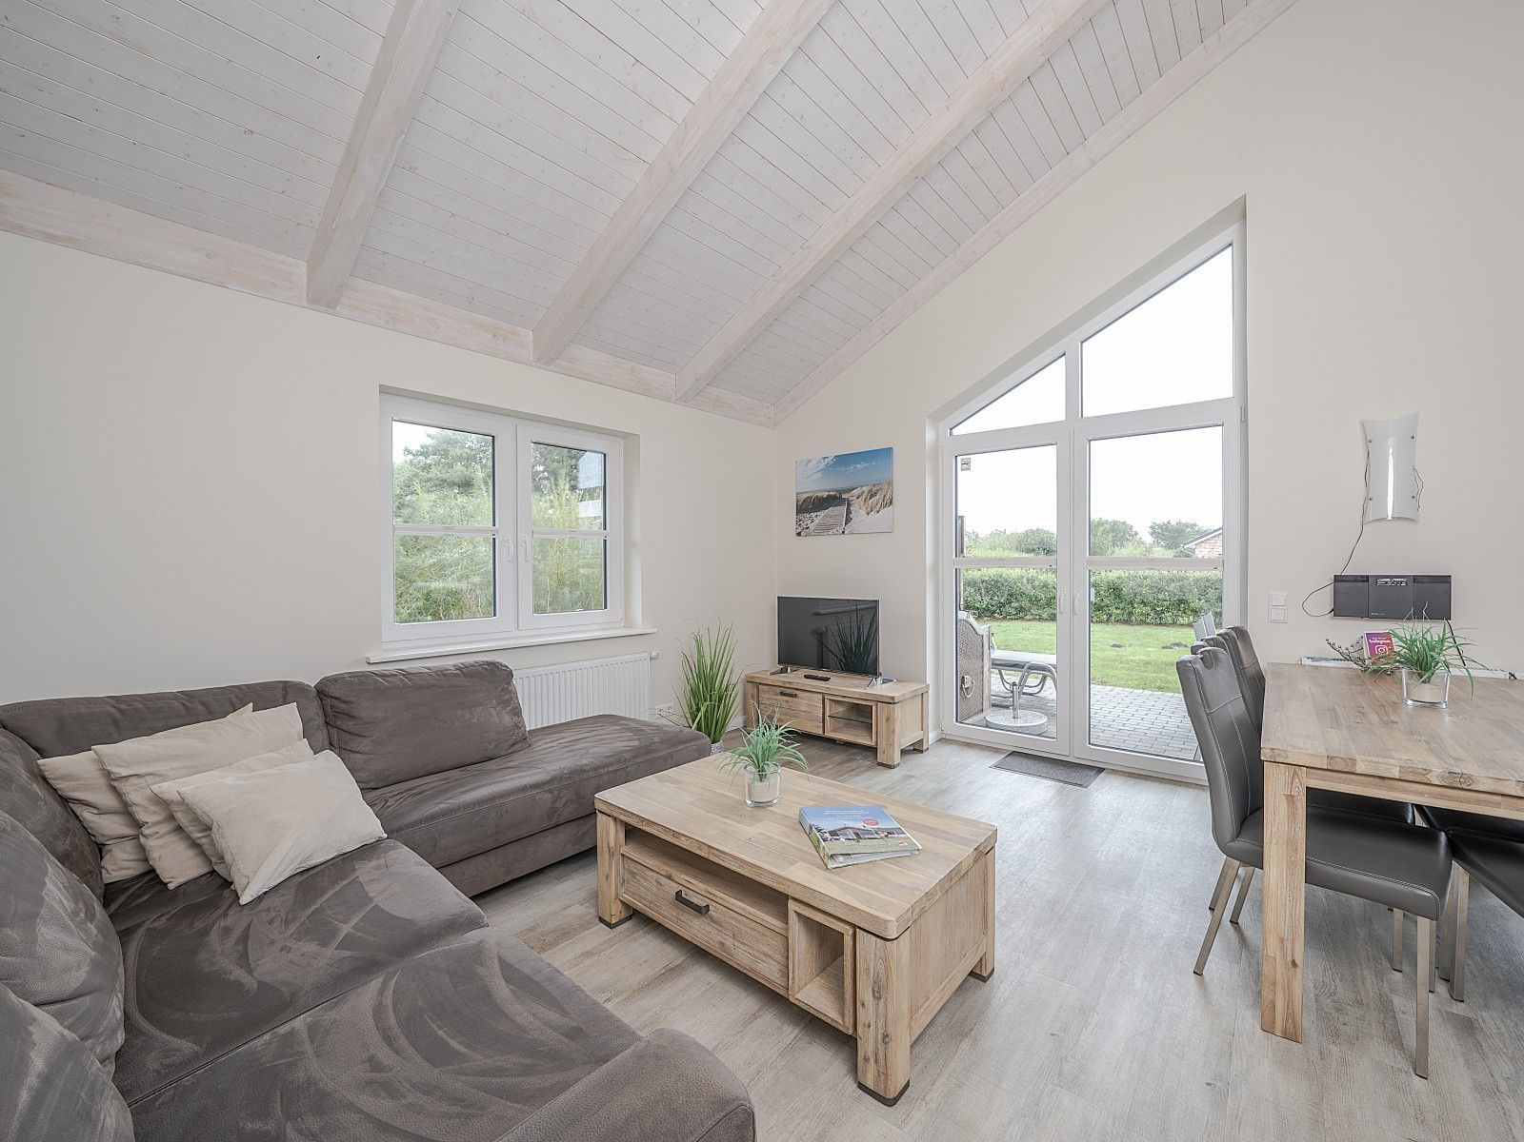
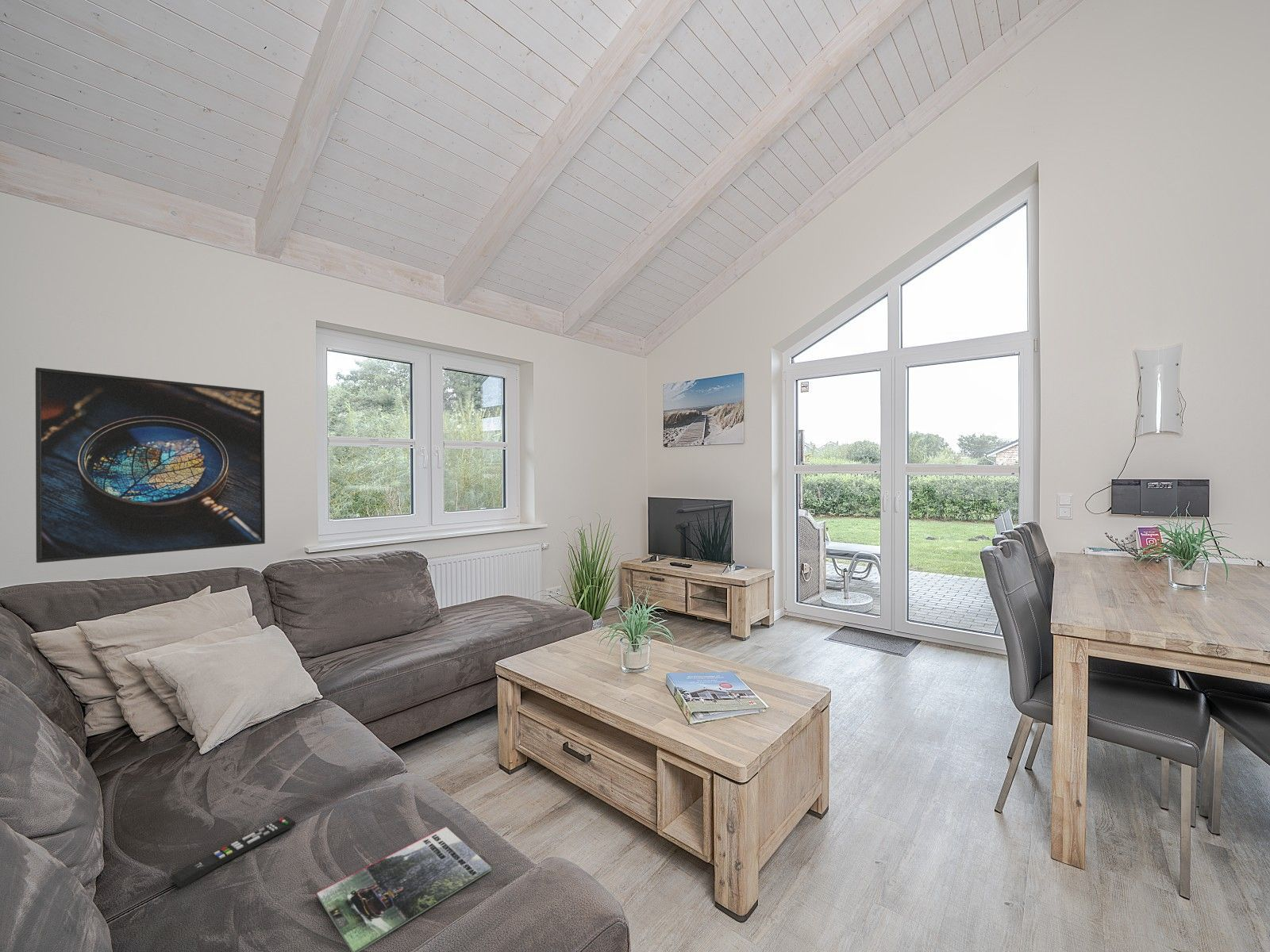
+ remote control [170,816,297,889]
+ magazine [316,826,492,952]
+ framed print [35,367,266,564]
